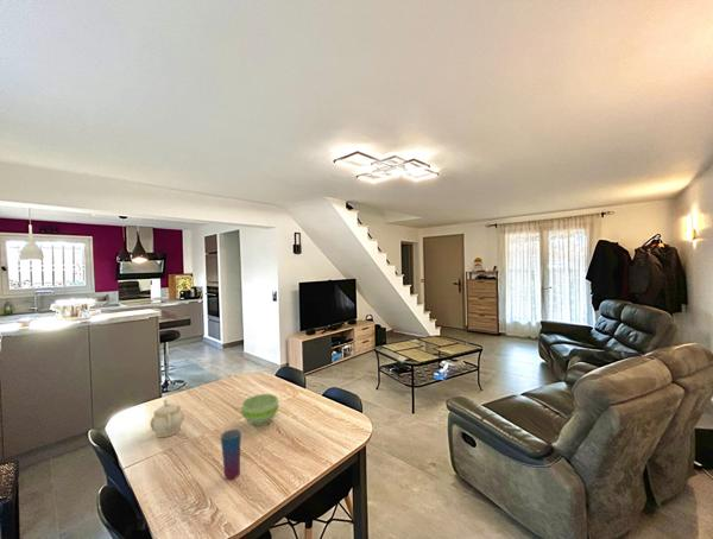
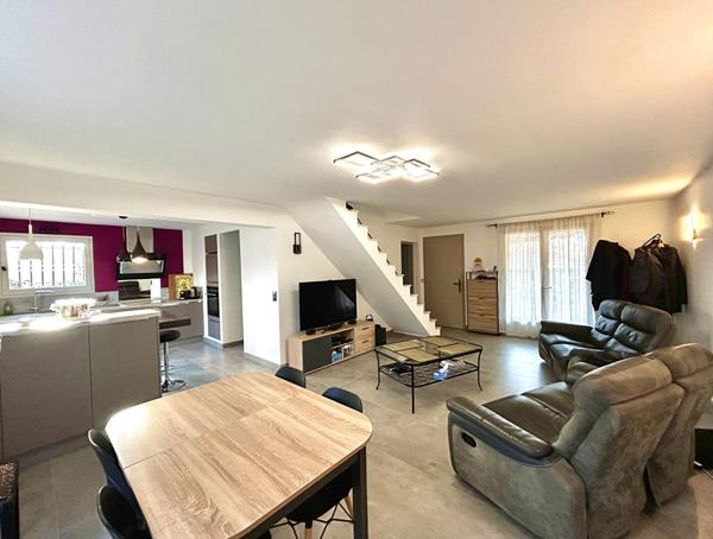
- bowl [240,393,279,427]
- teapot [150,399,185,438]
- cup [220,427,242,481]
